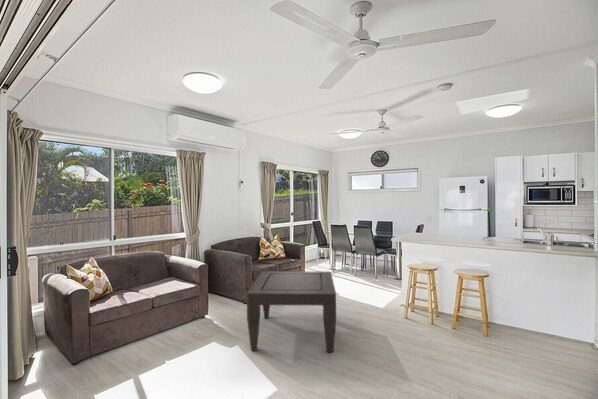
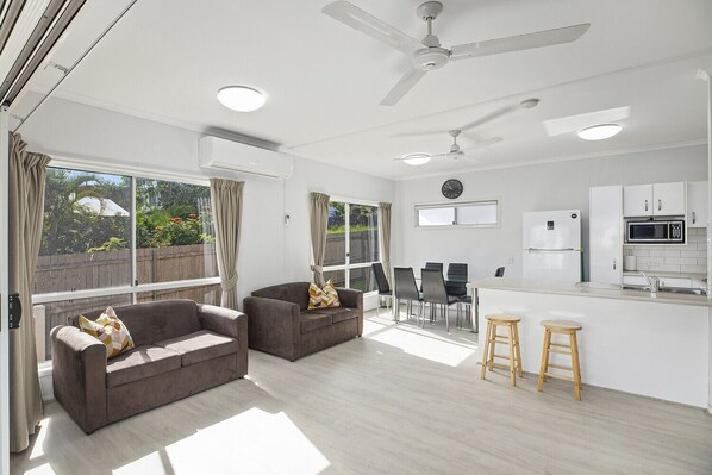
- coffee table [246,270,337,353]
